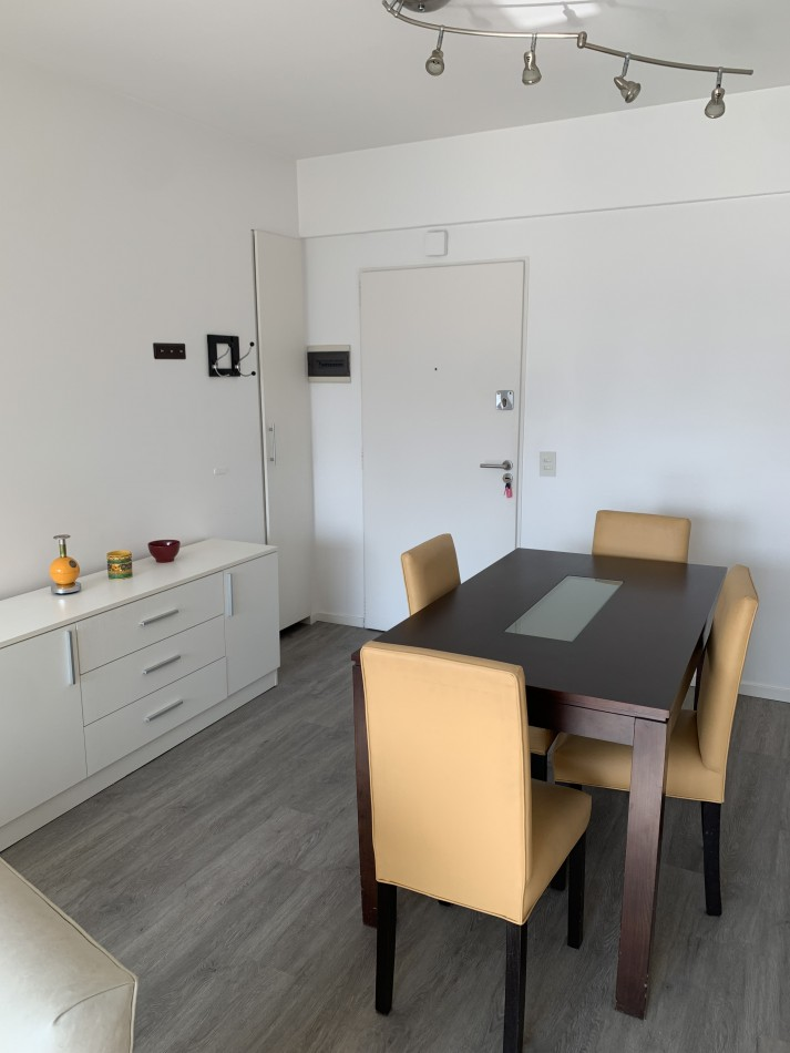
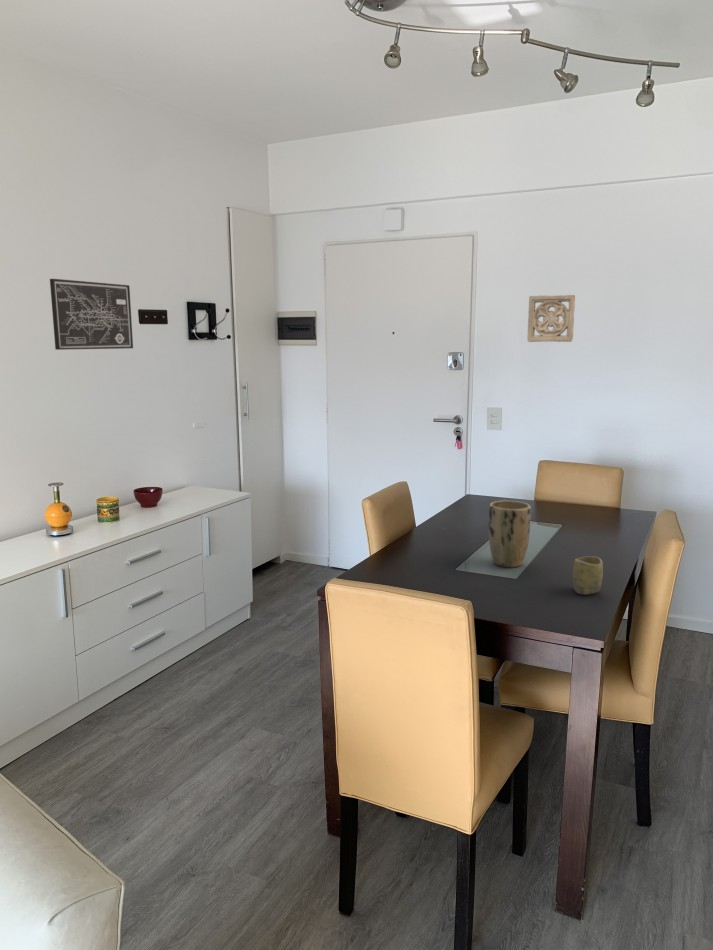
+ wall ornament [526,294,576,343]
+ plant pot [487,500,532,568]
+ wall art [49,278,134,351]
+ cup [572,555,604,596]
